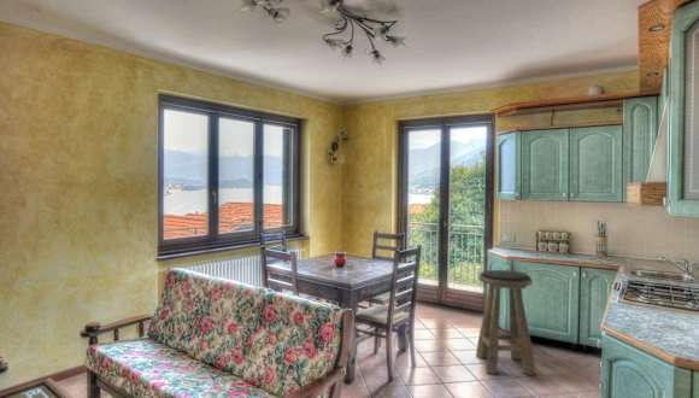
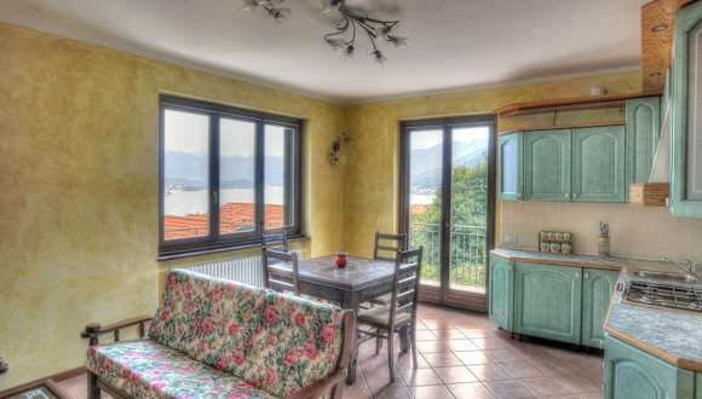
- stool [475,269,538,376]
